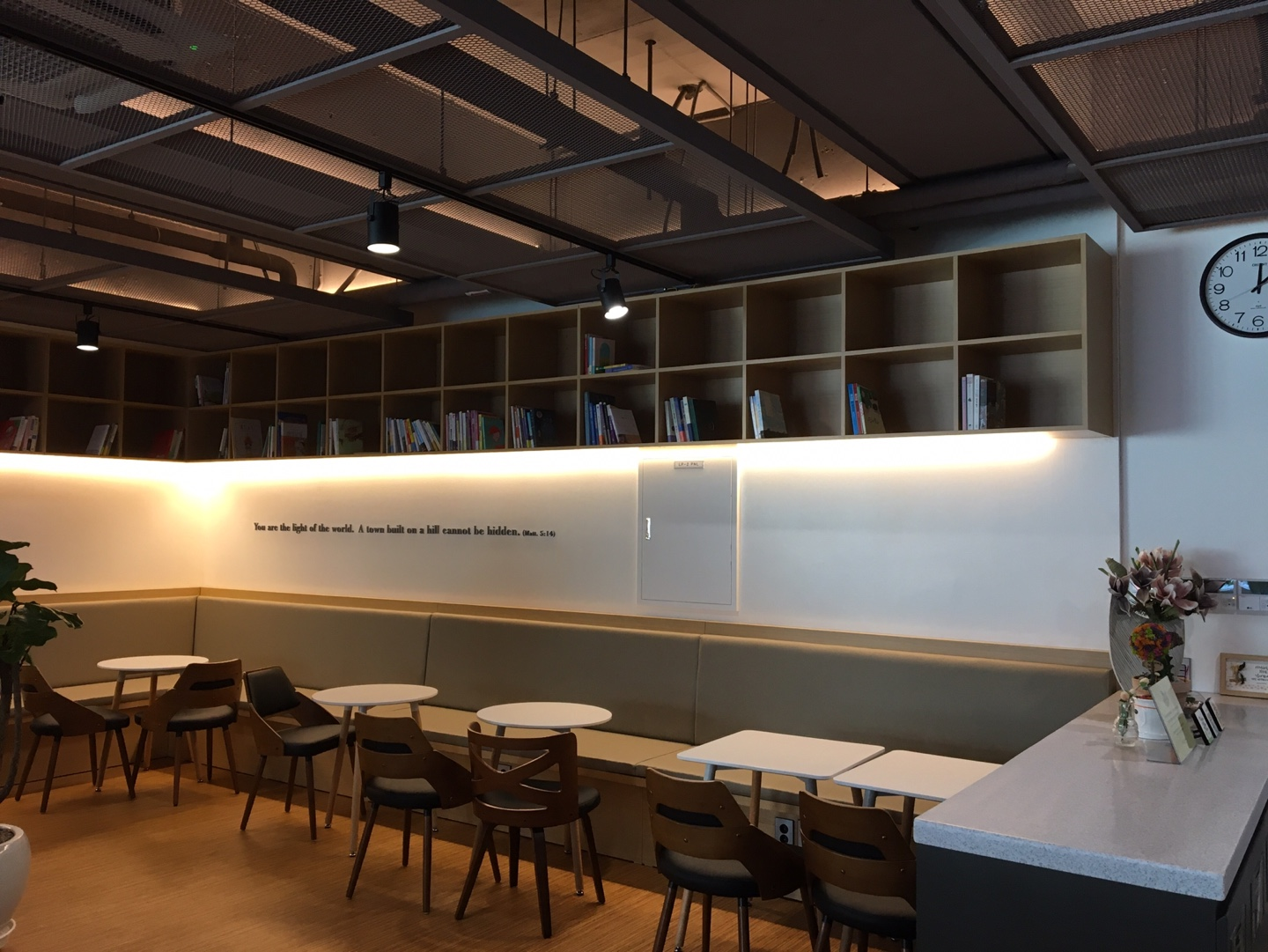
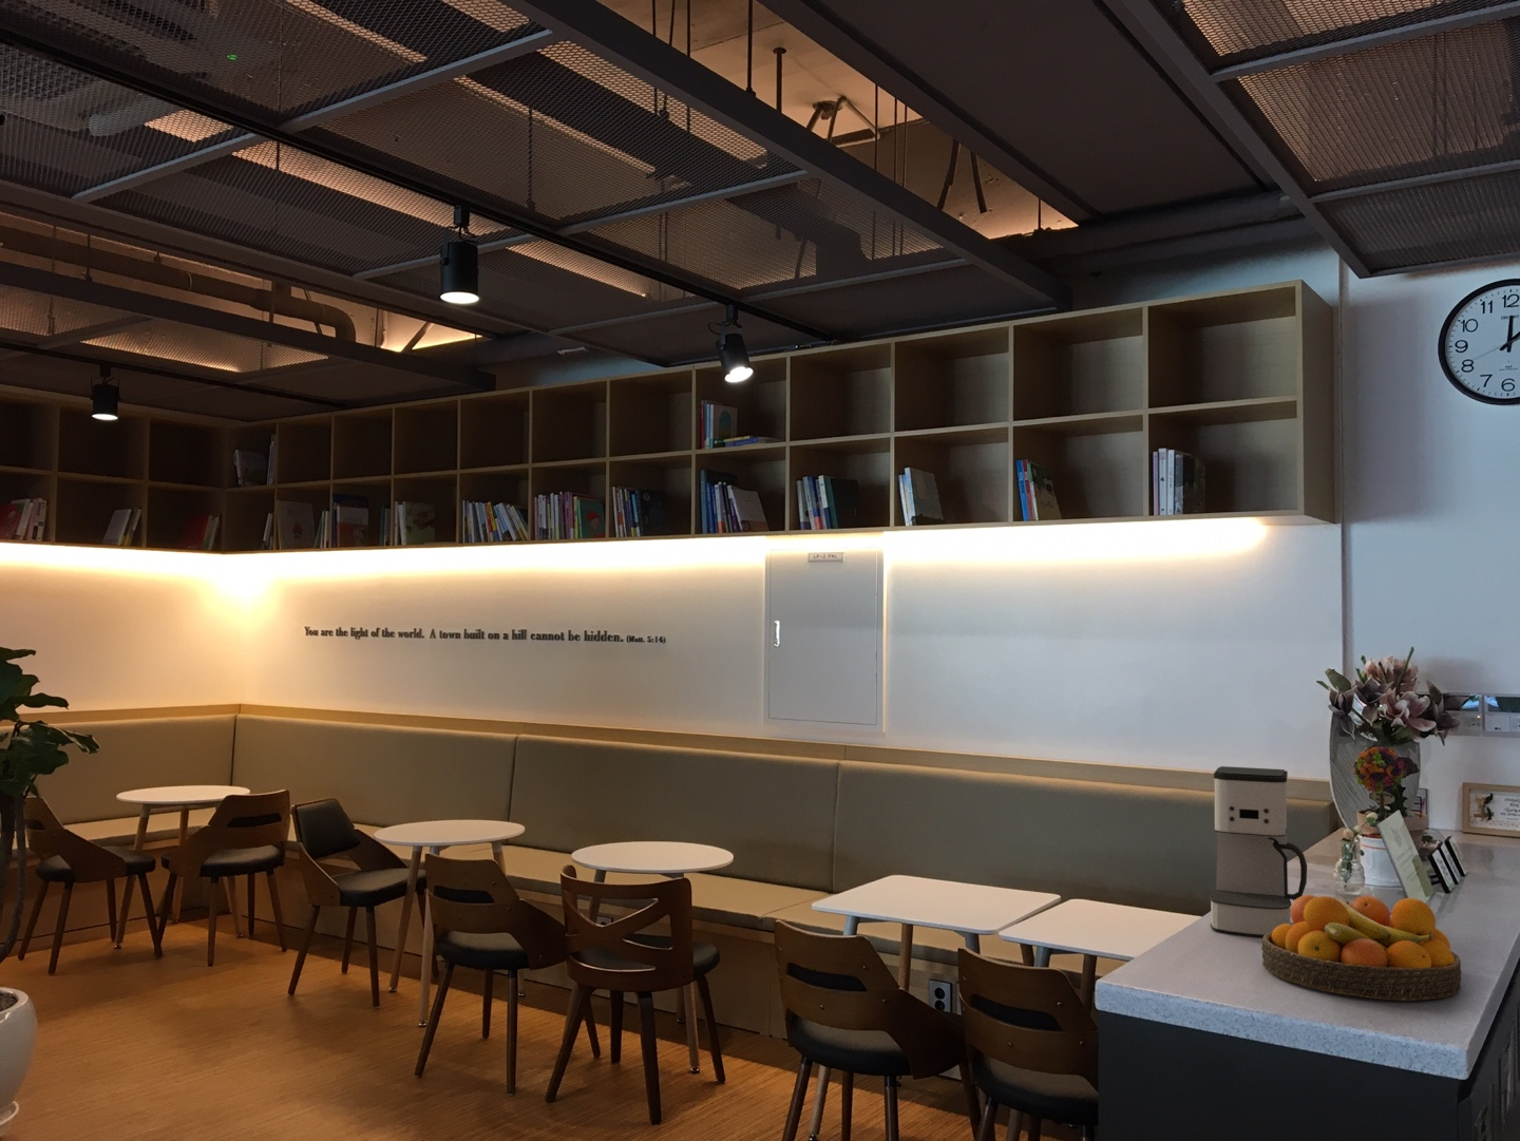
+ coffee maker [1208,765,1308,938]
+ fruit bowl [1260,894,1462,1002]
